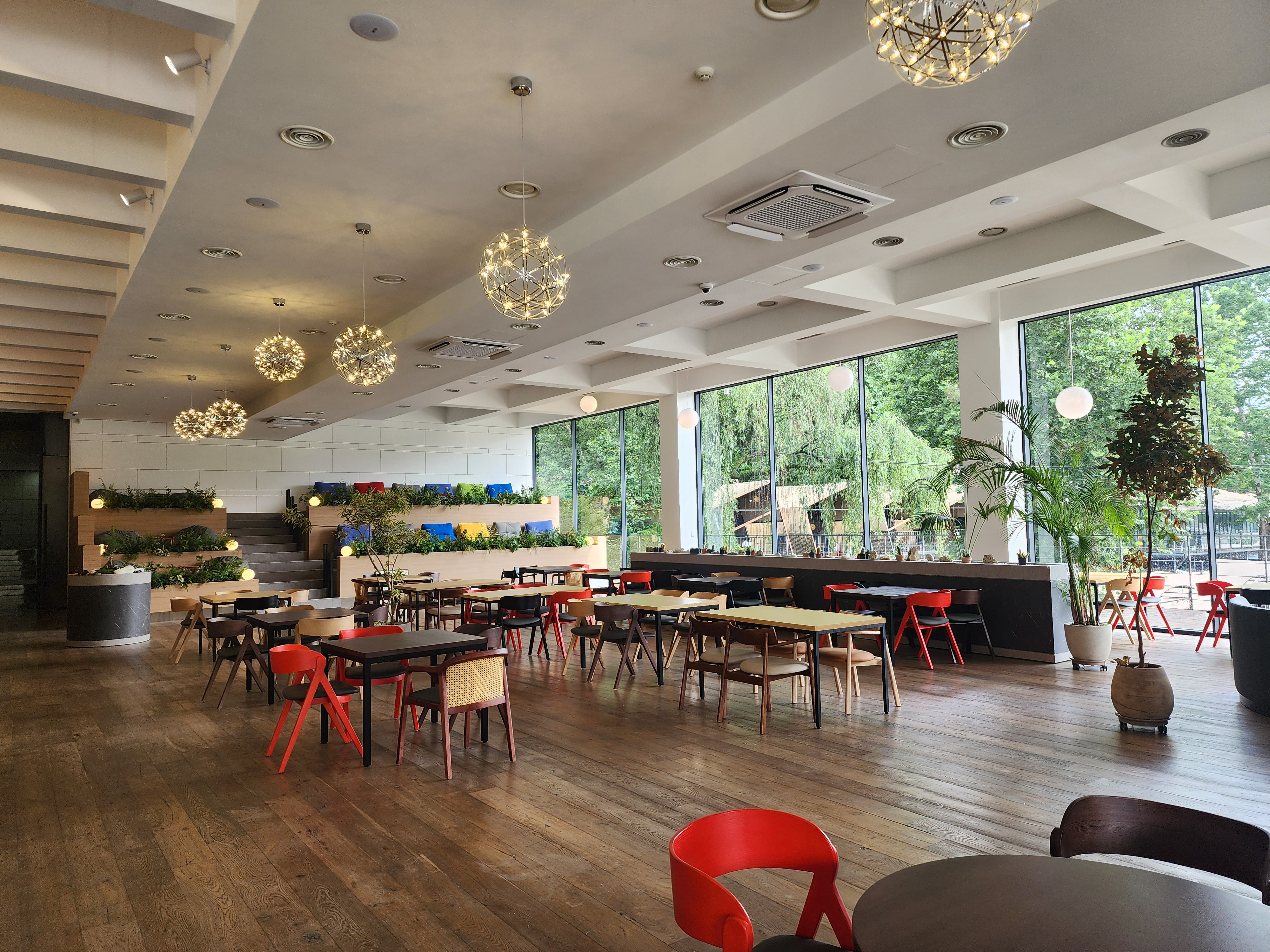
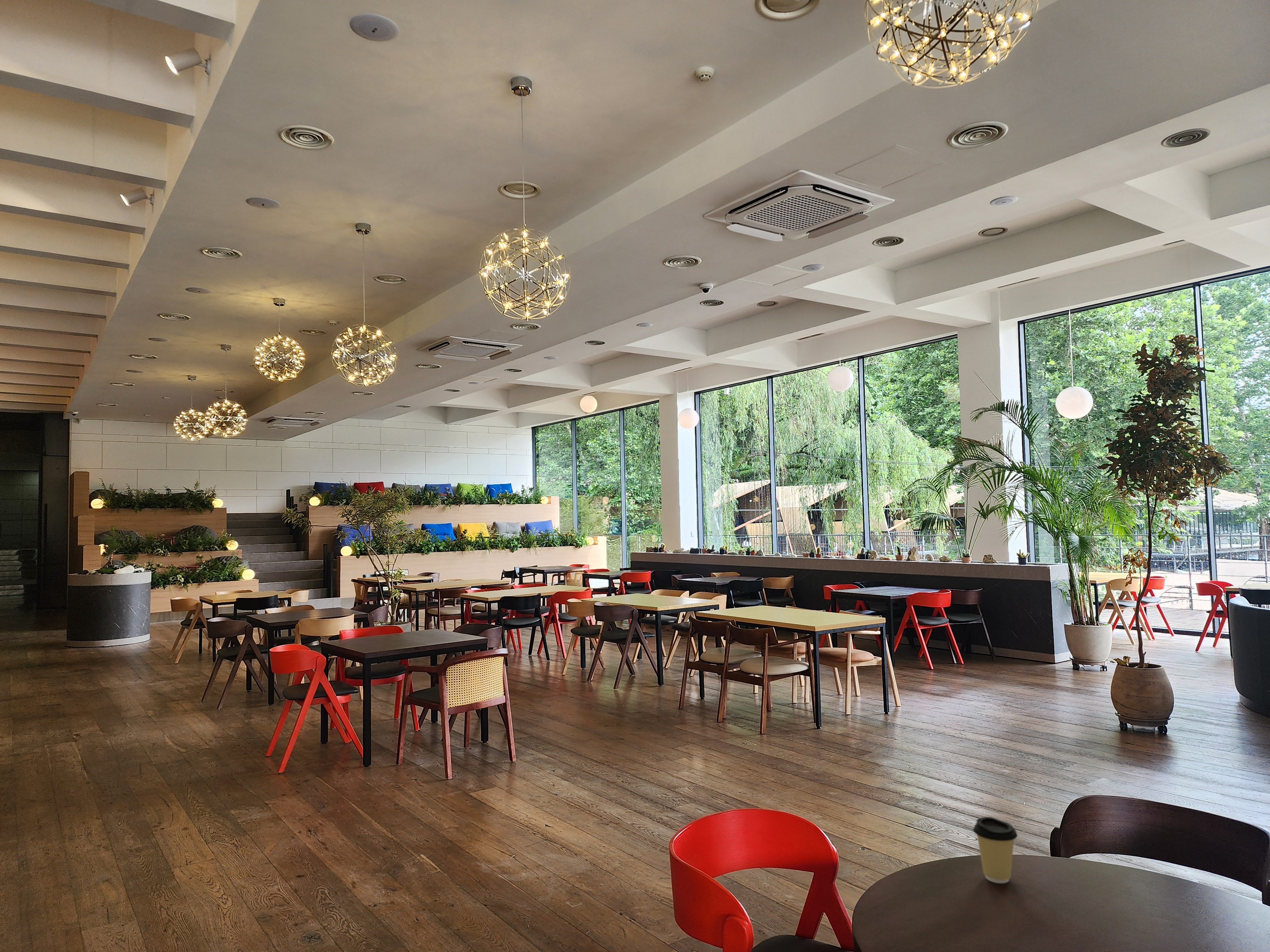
+ coffee cup [973,816,1018,884]
